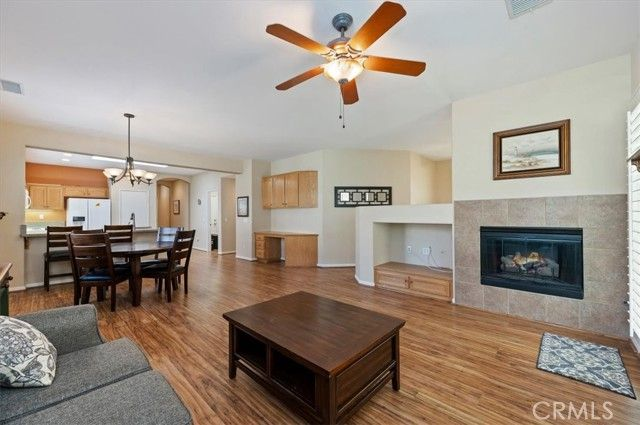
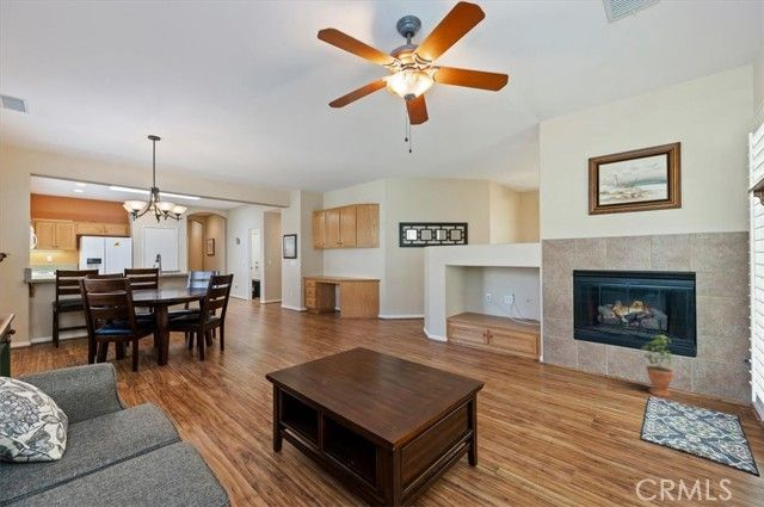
+ potted plant [640,333,676,398]
